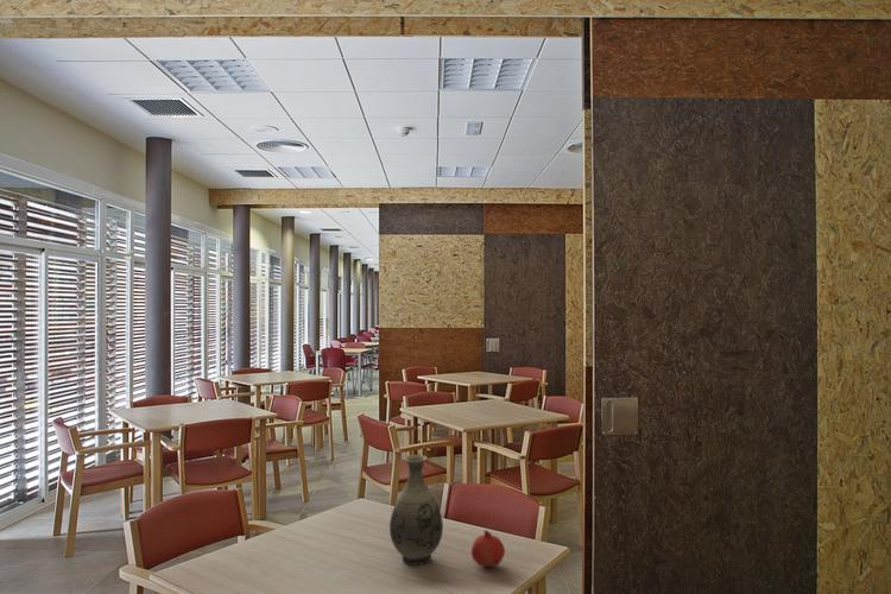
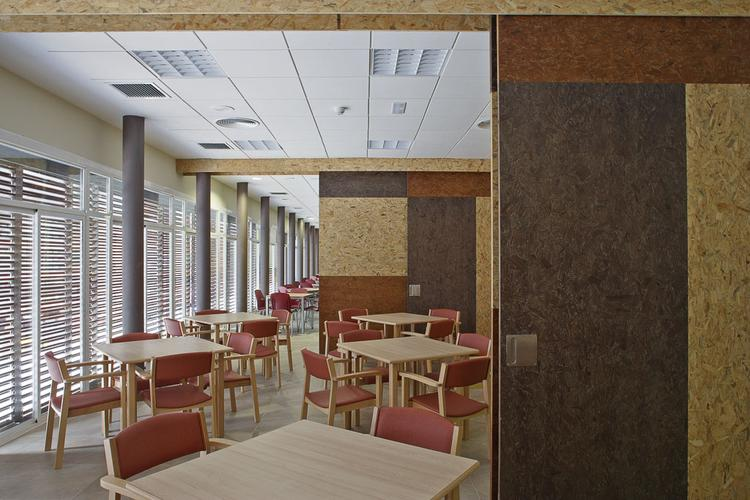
- vase [388,454,444,567]
- fruit [470,529,506,568]
